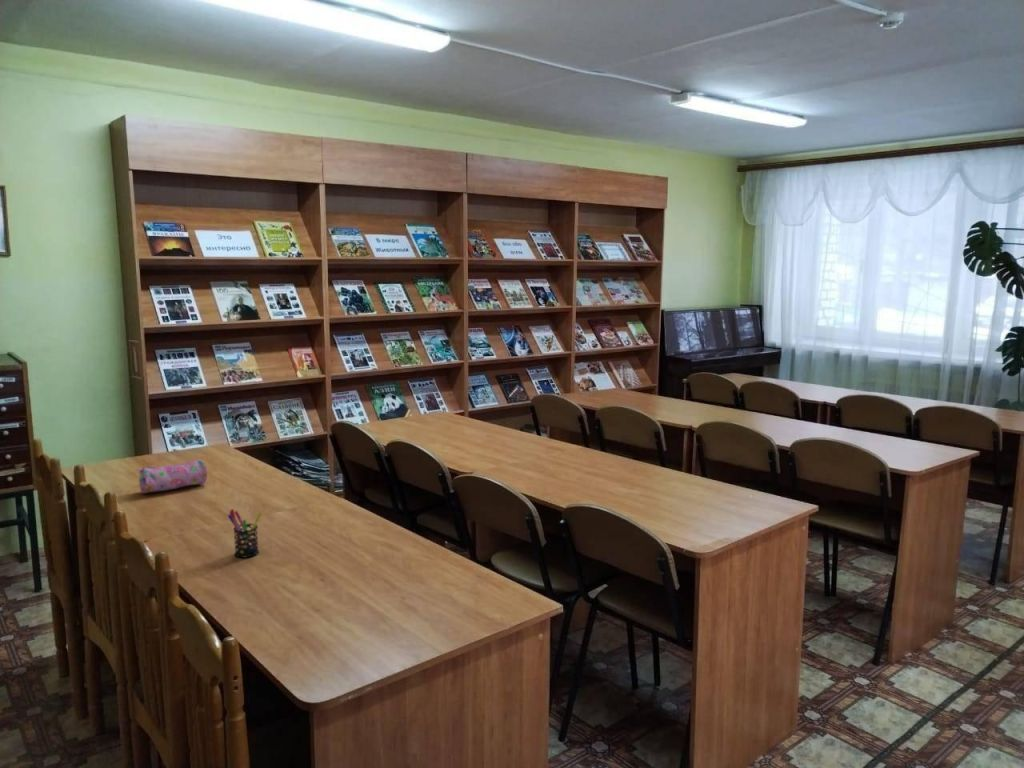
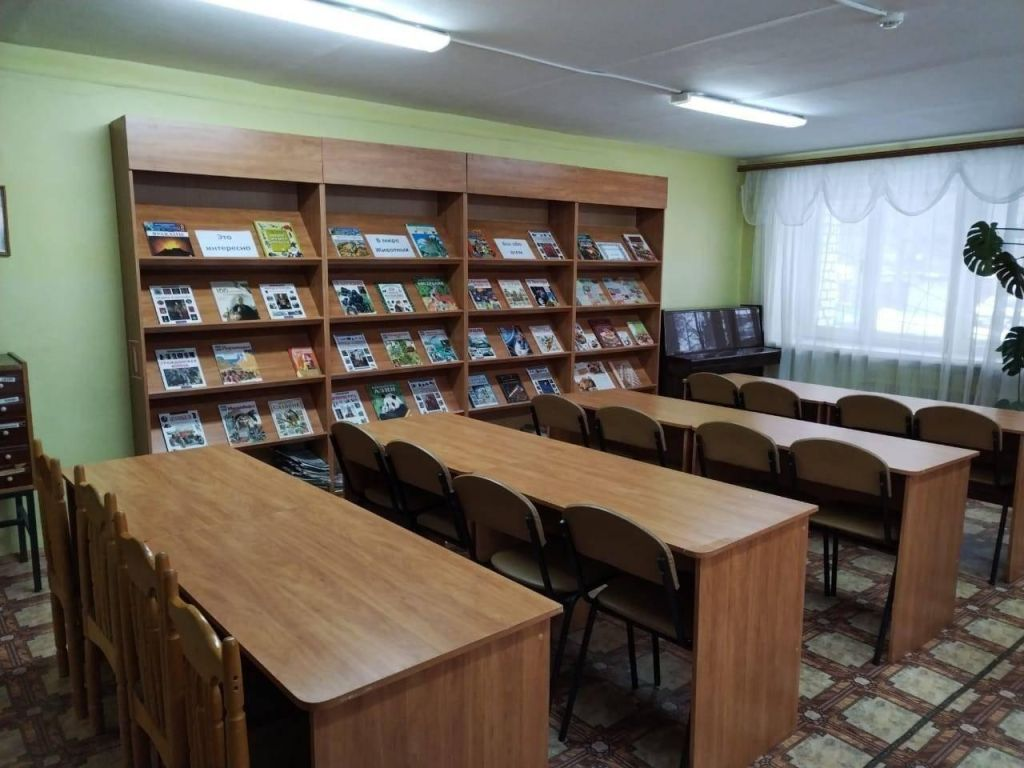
- pen holder [227,508,263,558]
- pencil case [136,458,208,494]
